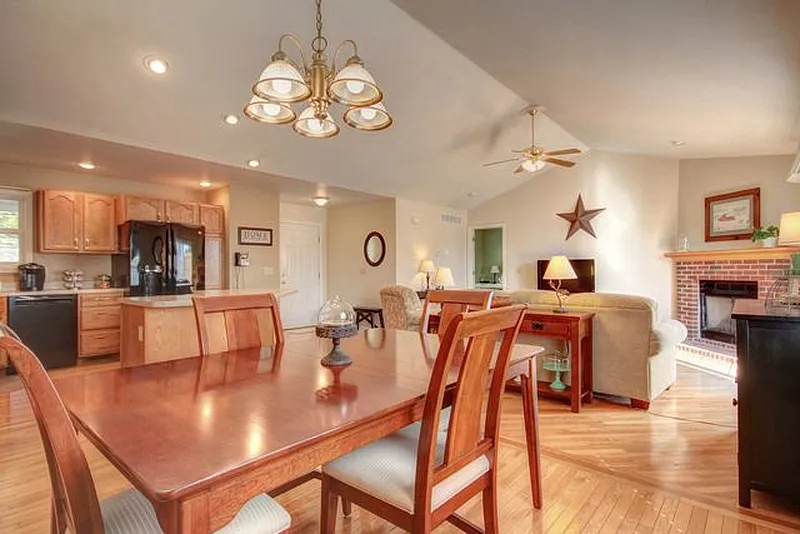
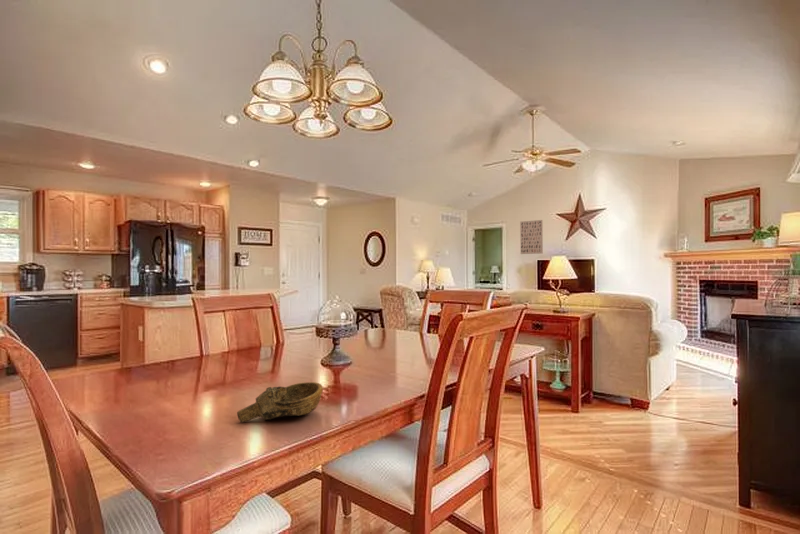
+ decorative bowl [236,381,324,423]
+ wall art [519,219,544,255]
